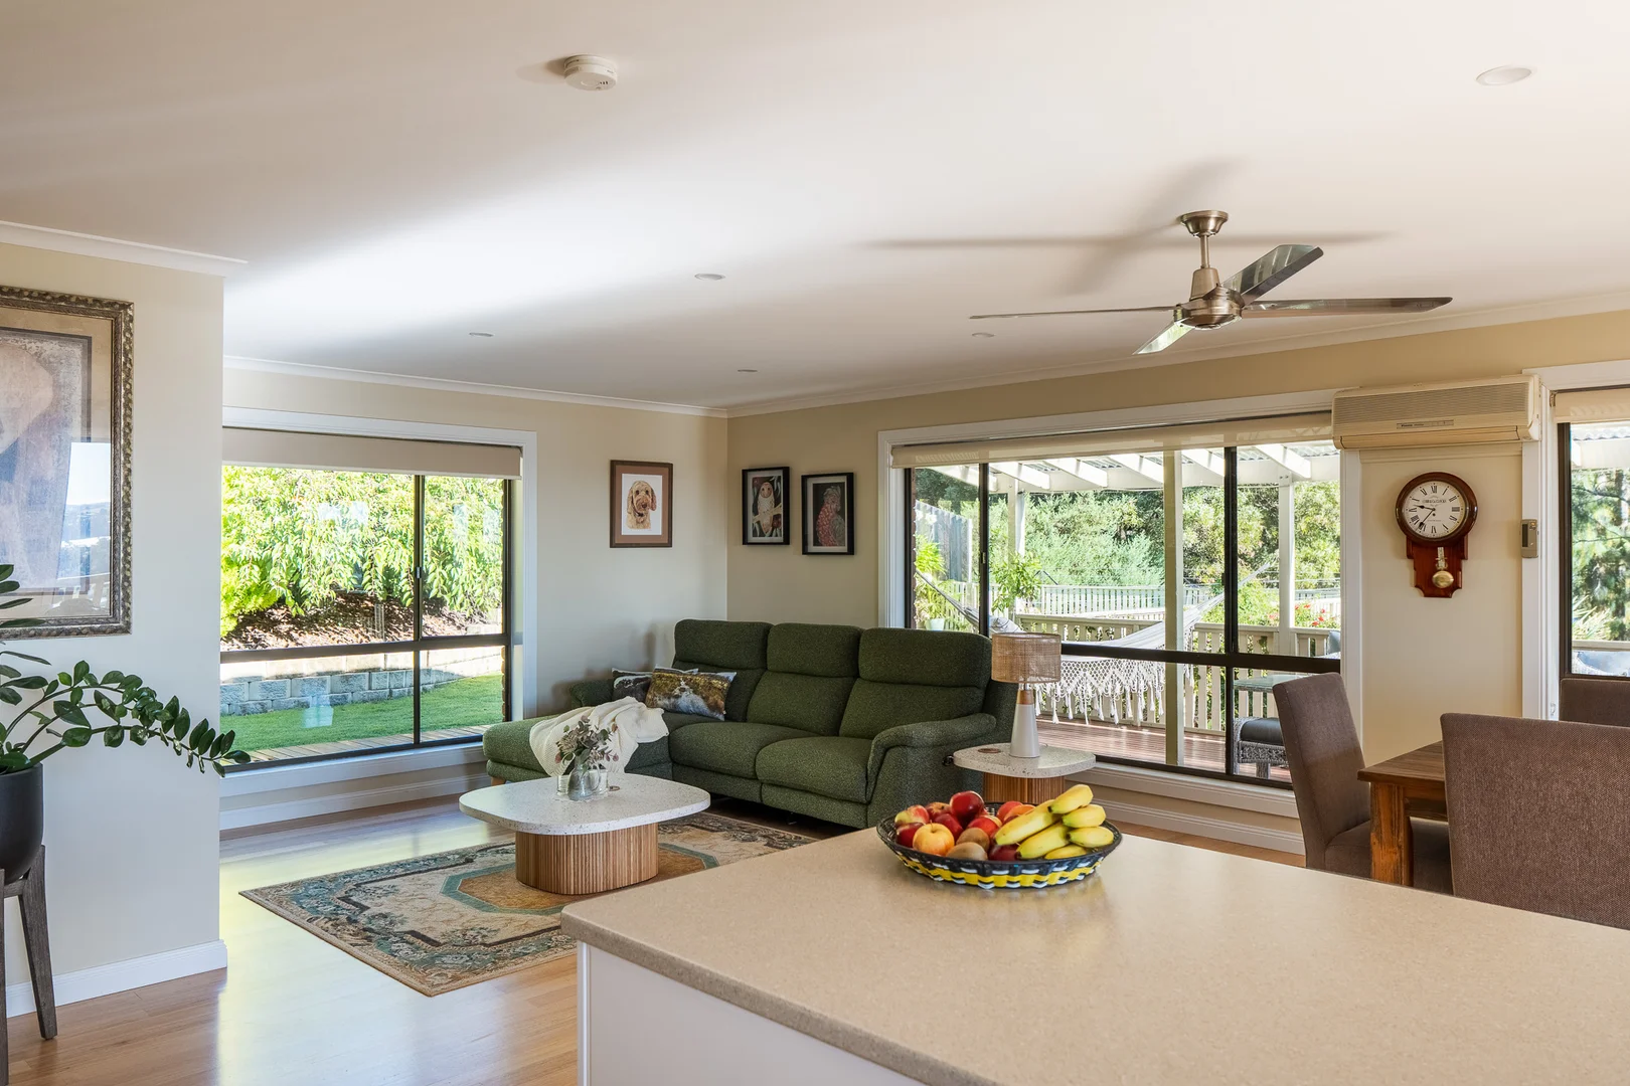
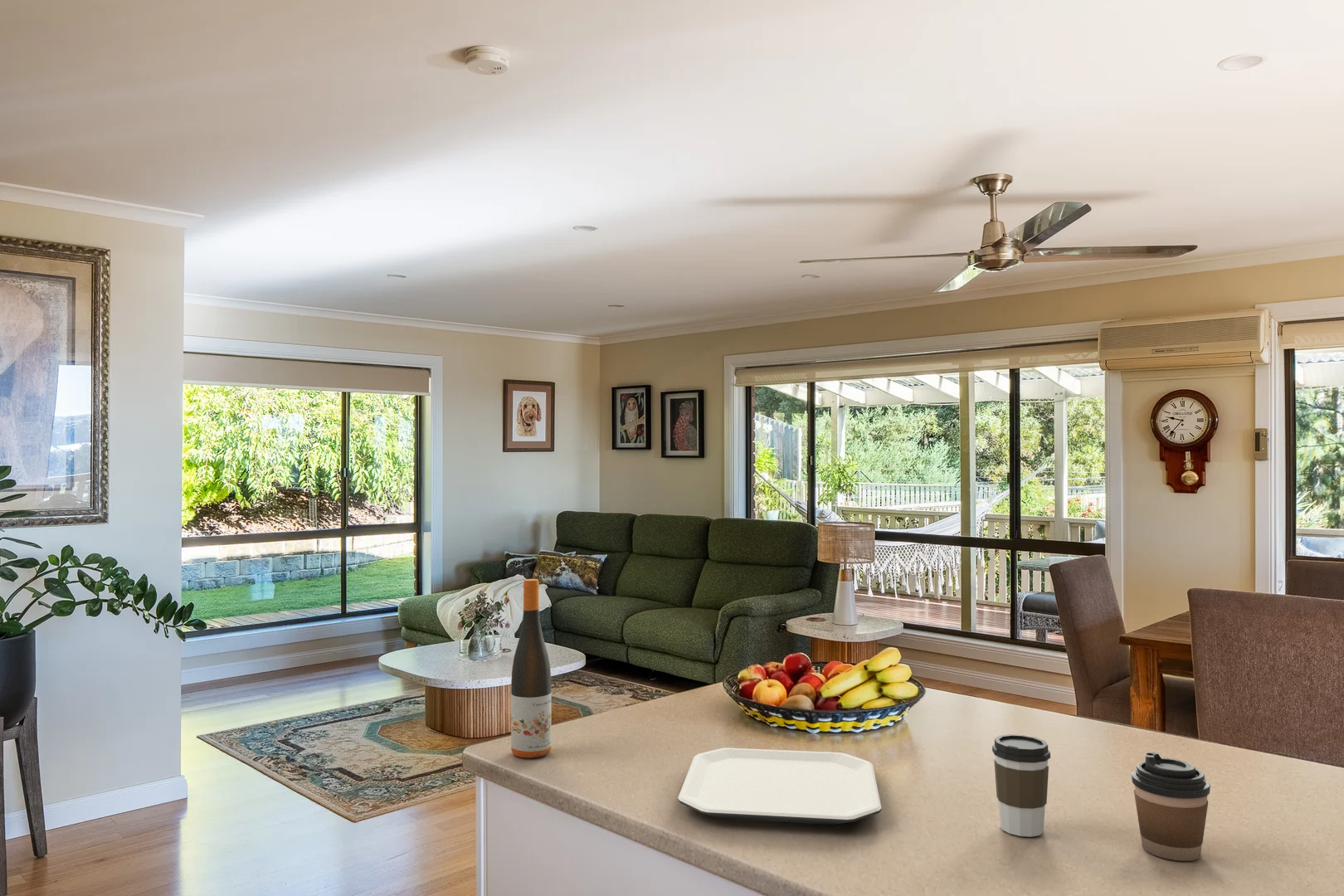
+ wine bottle [510,578,553,759]
+ coffee cup [1131,751,1211,862]
+ plate [677,747,882,825]
+ coffee cup [991,733,1051,838]
